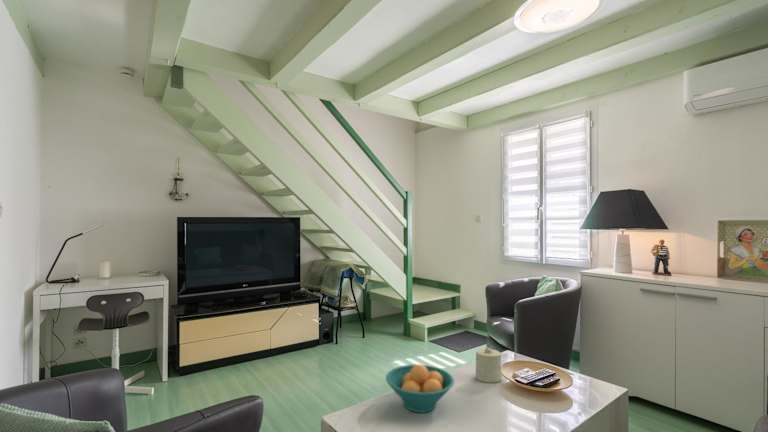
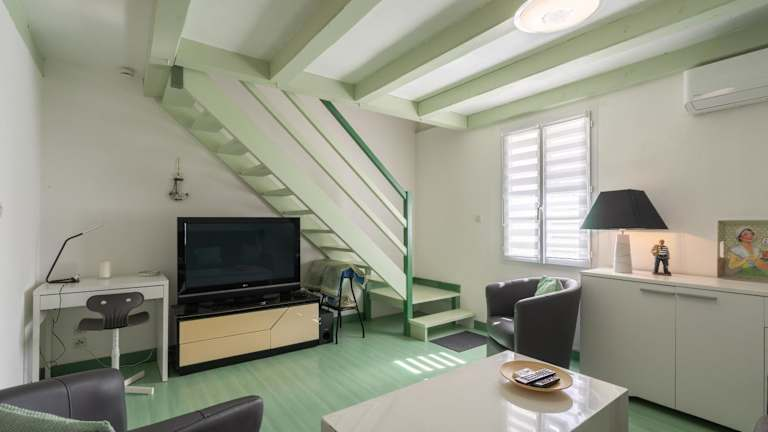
- fruit bowl [385,363,455,413]
- candle [475,346,503,384]
